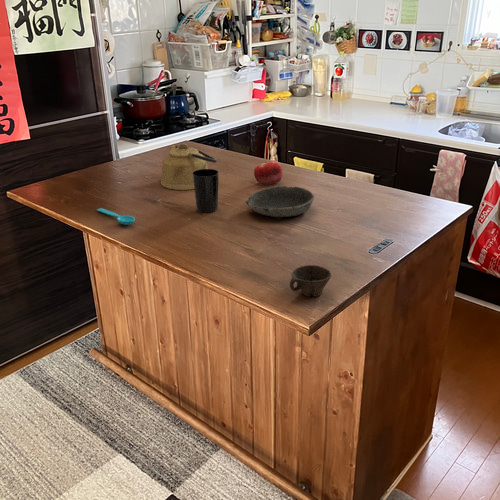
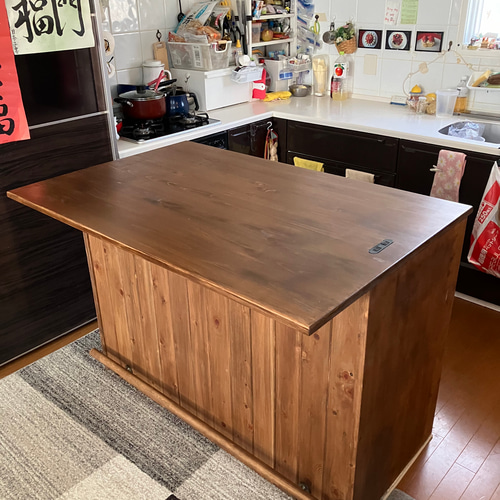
- spoon [96,207,136,226]
- fruit [253,160,284,186]
- cup [289,264,332,298]
- kettle [160,143,218,191]
- cup [193,168,220,214]
- bowl [244,185,315,218]
